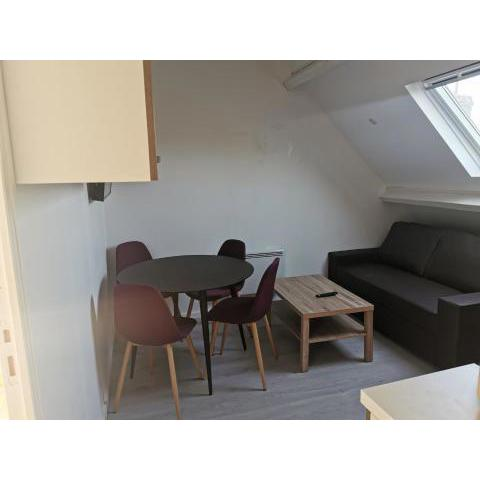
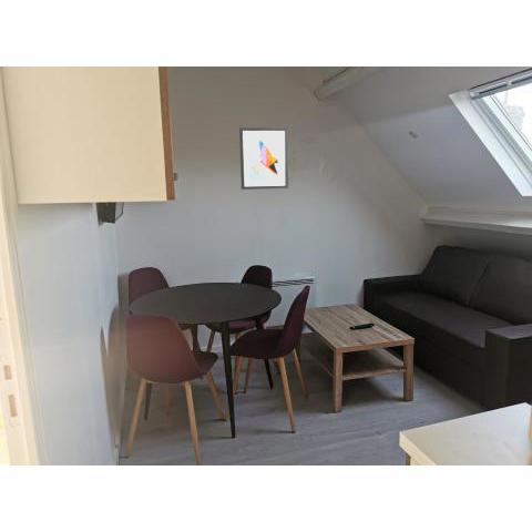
+ wall art [238,126,289,191]
